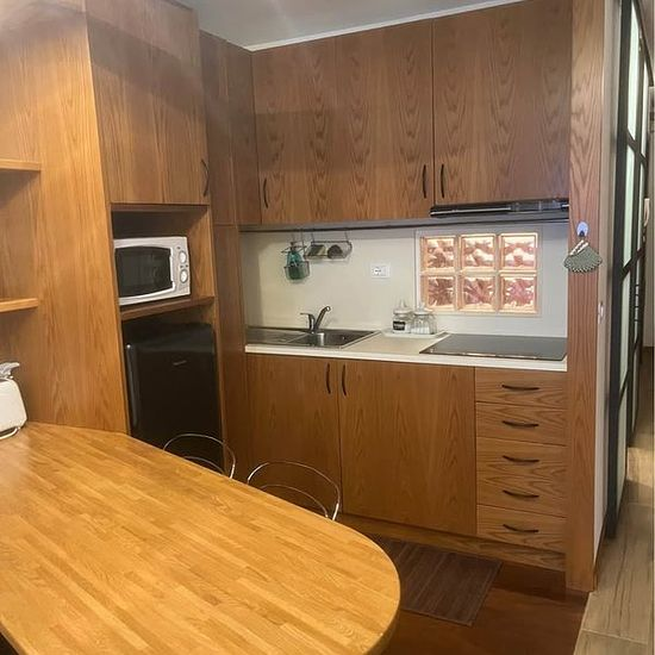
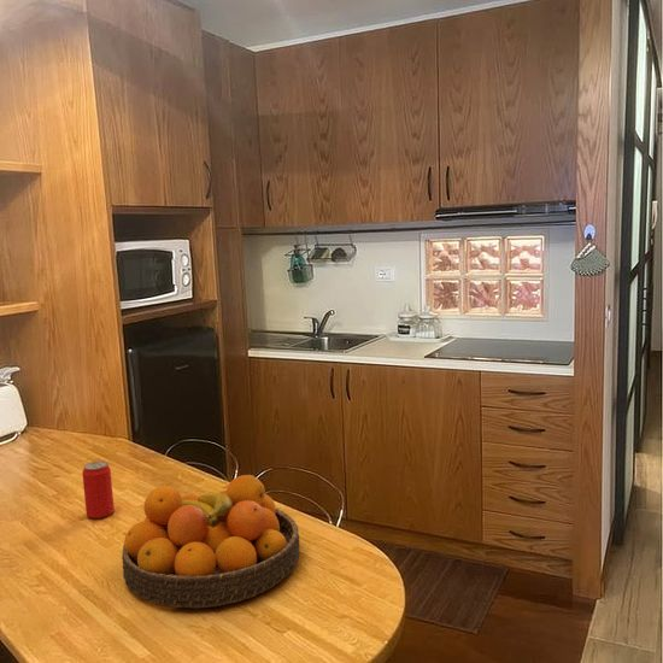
+ fruit bowl [121,474,300,609]
+ beverage can [81,459,116,520]
